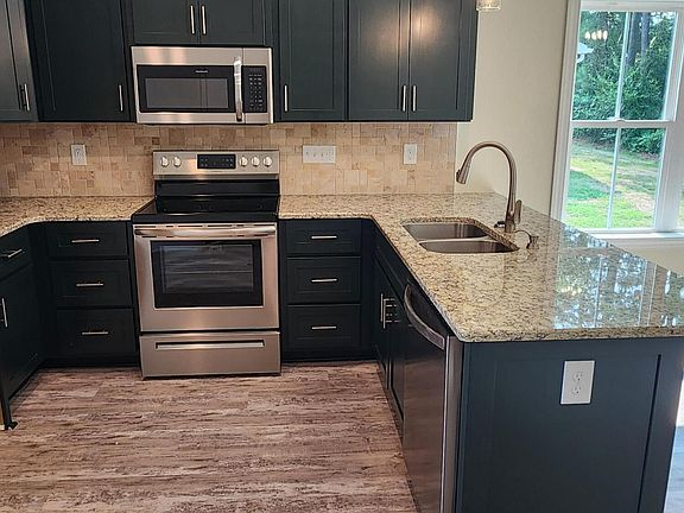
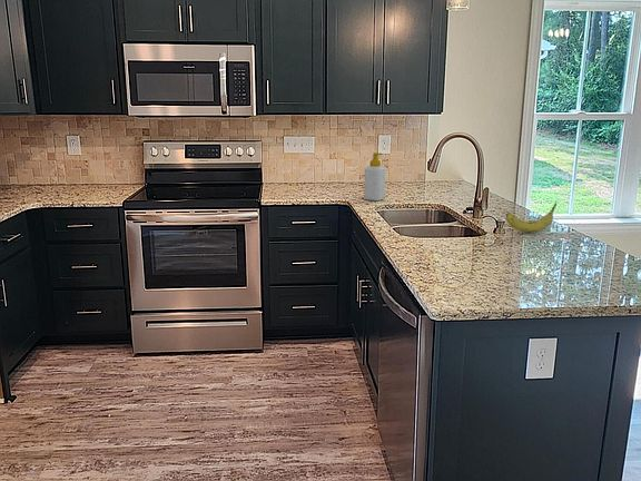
+ fruit [504,200,558,234]
+ soap bottle [363,151,386,202]
